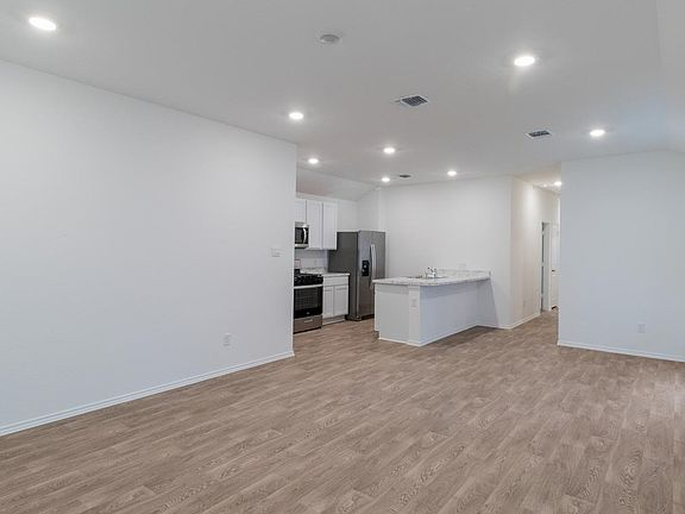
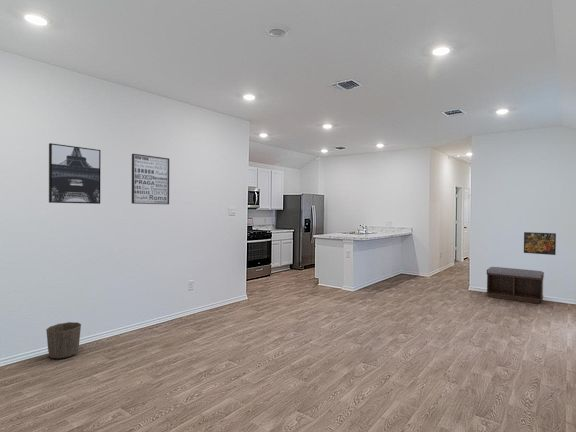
+ wall art [131,153,170,205]
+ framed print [523,231,557,256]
+ bench [485,266,545,304]
+ waste basket [45,321,82,360]
+ wall art [48,142,102,205]
